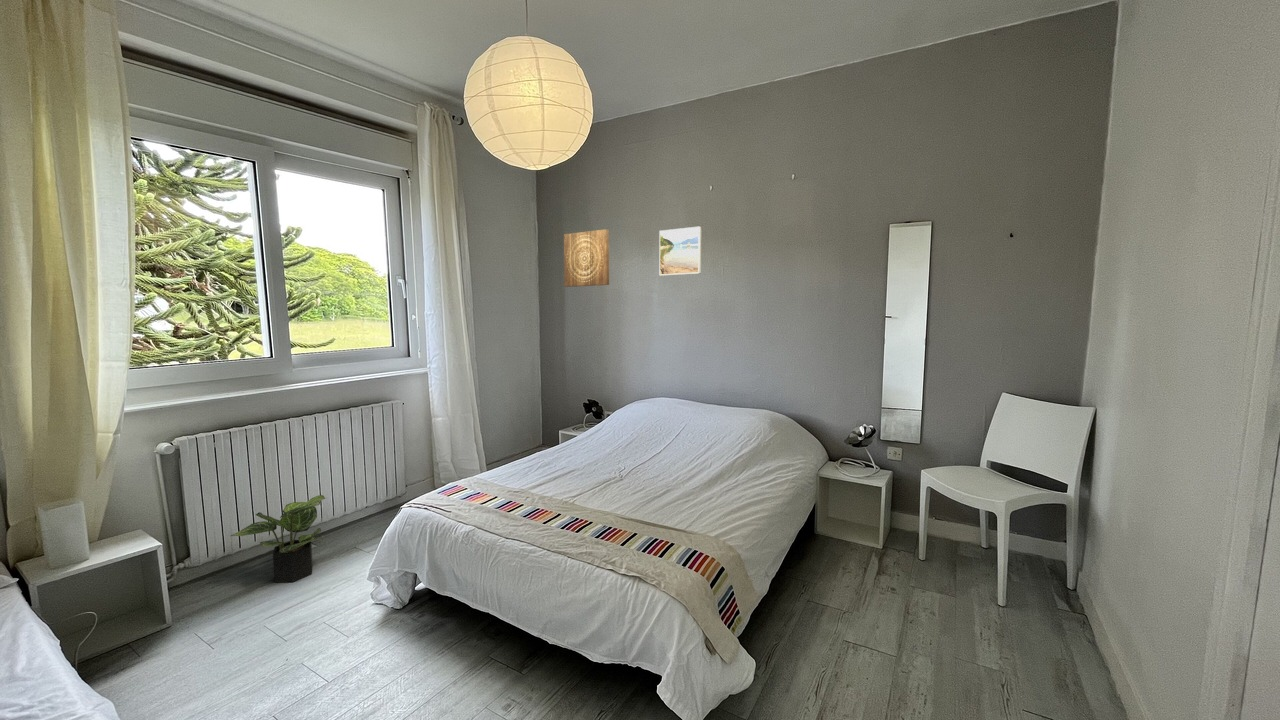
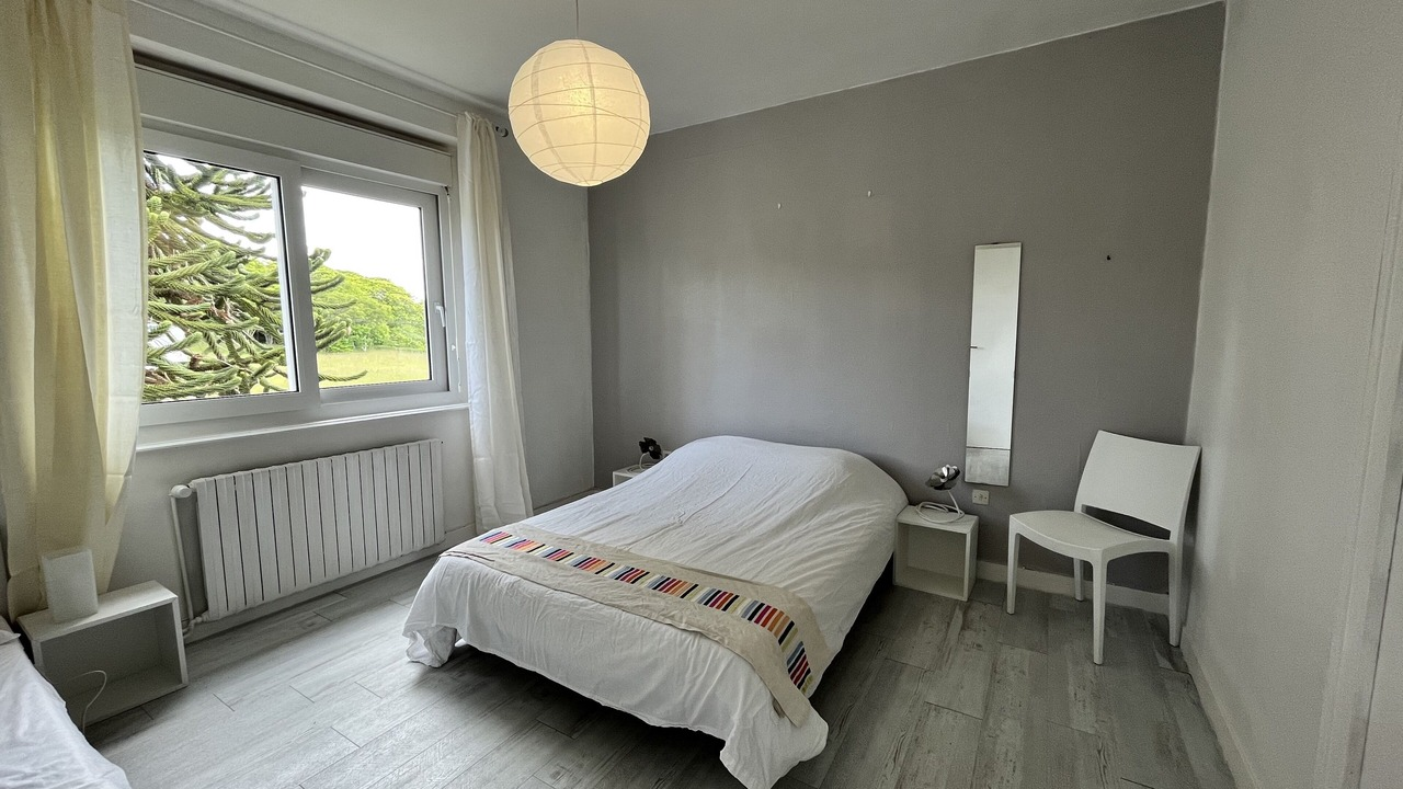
- wall art [563,228,610,288]
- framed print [658,226,702,277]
- potted plant [230,494,327,583]
